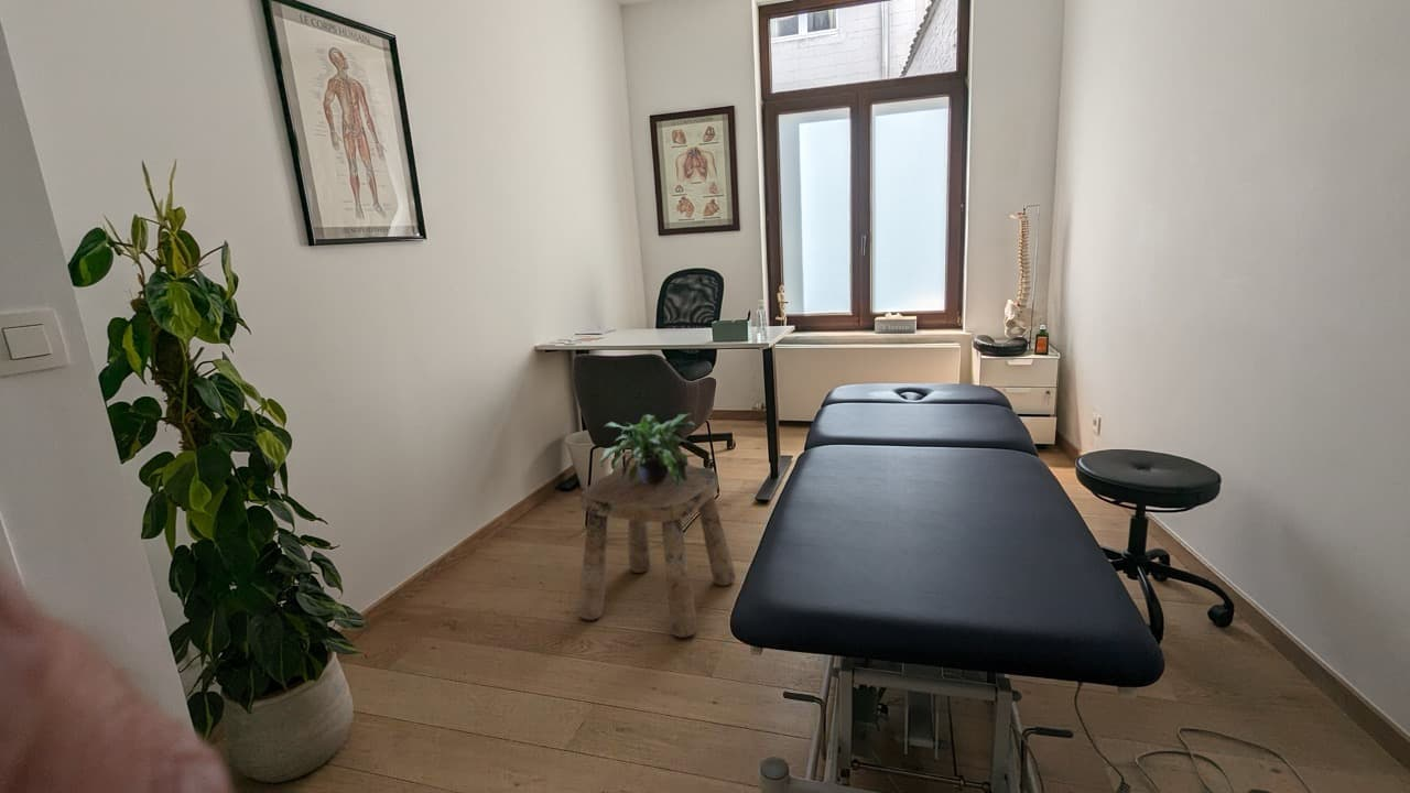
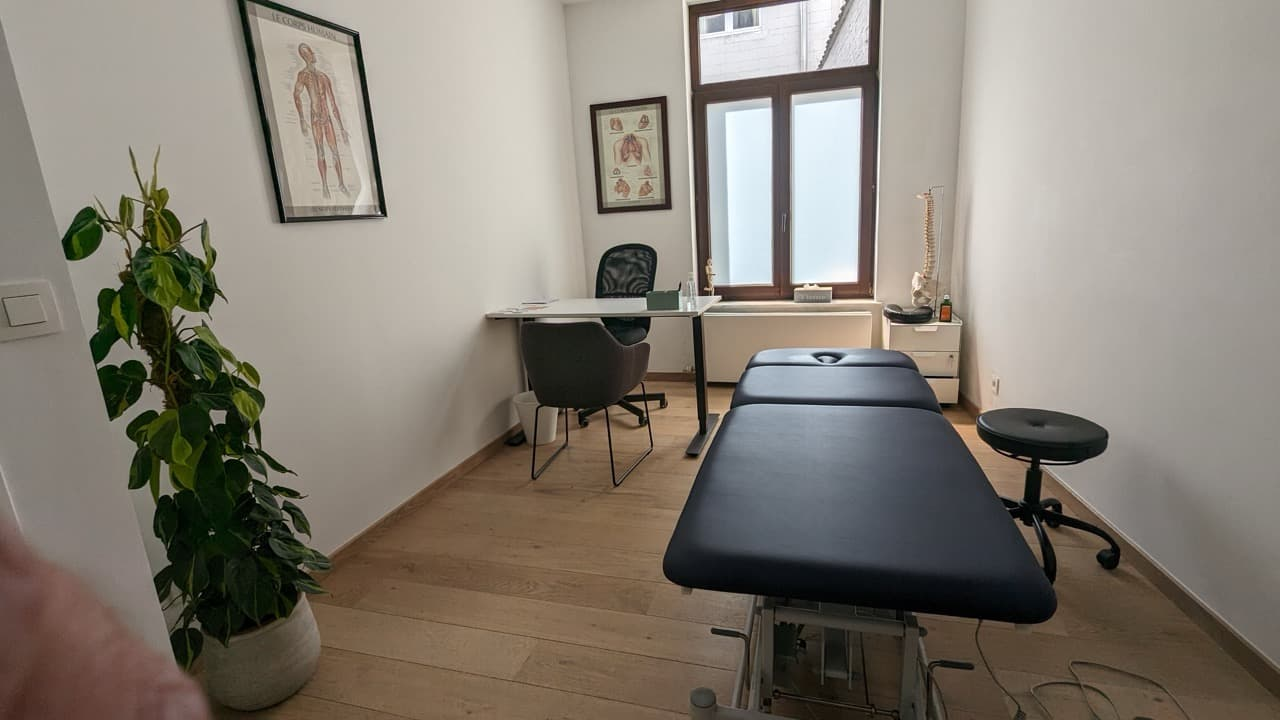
- potted plant [599,412,696,486]
- stool [576,463,737,639]
